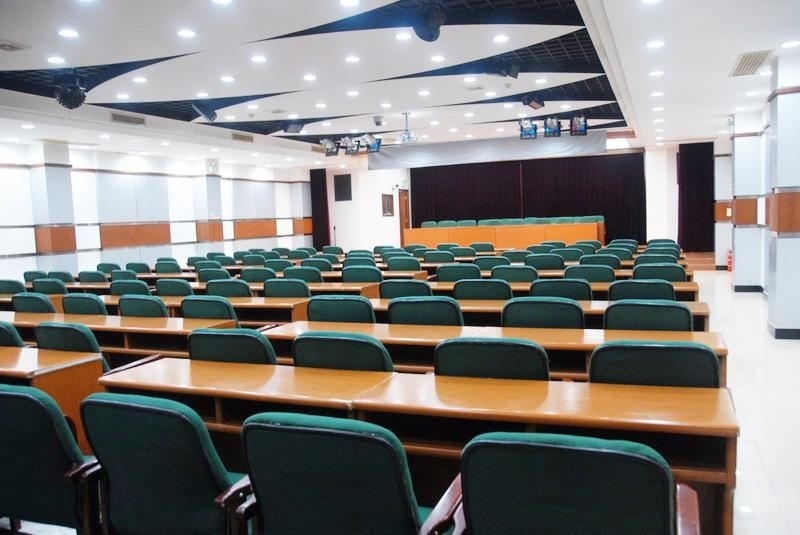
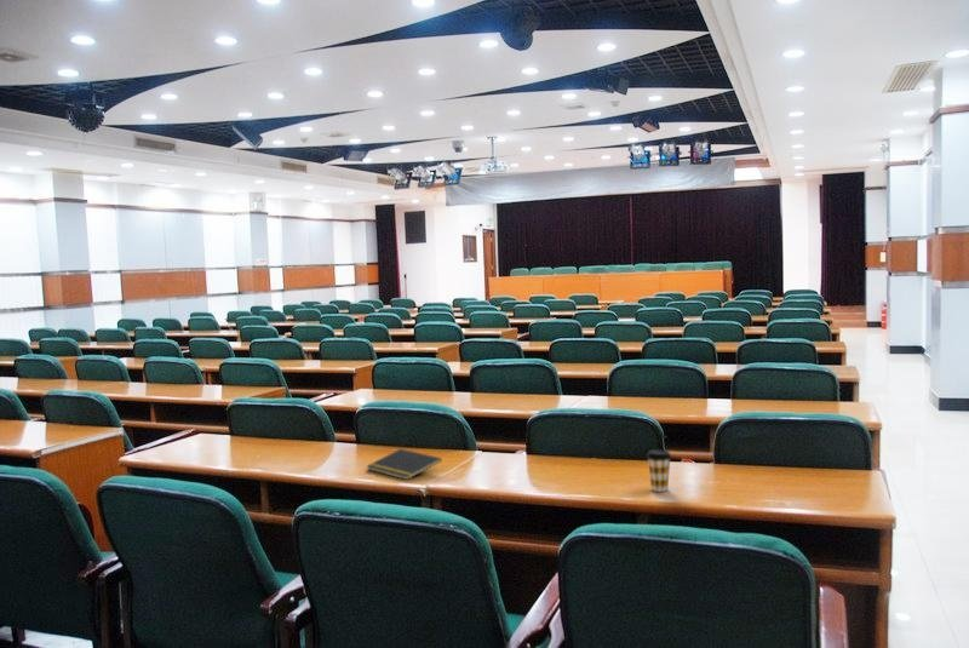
+ notepad [366,448,443,481]
+ coffee cup [646,448,672,493]
